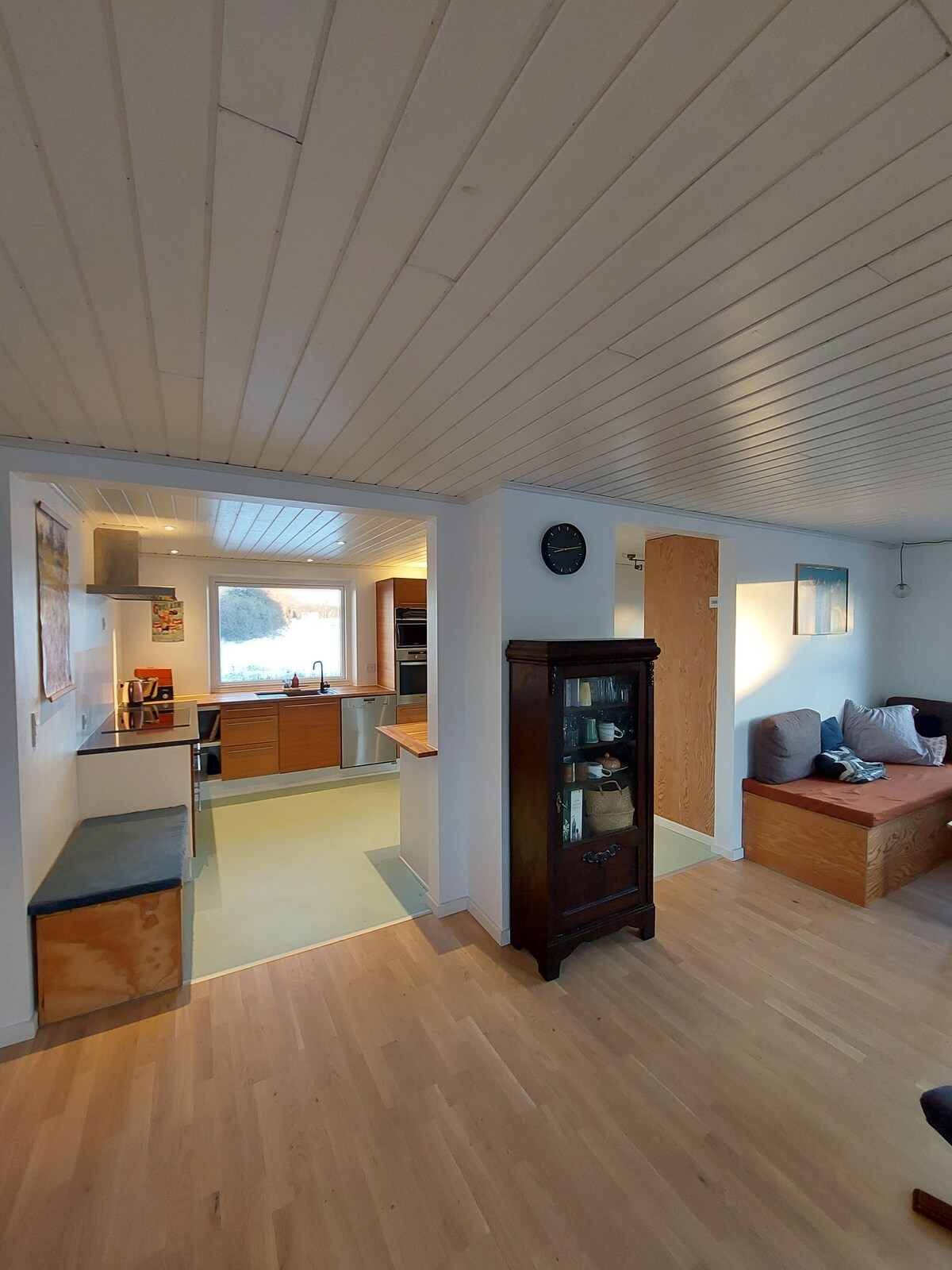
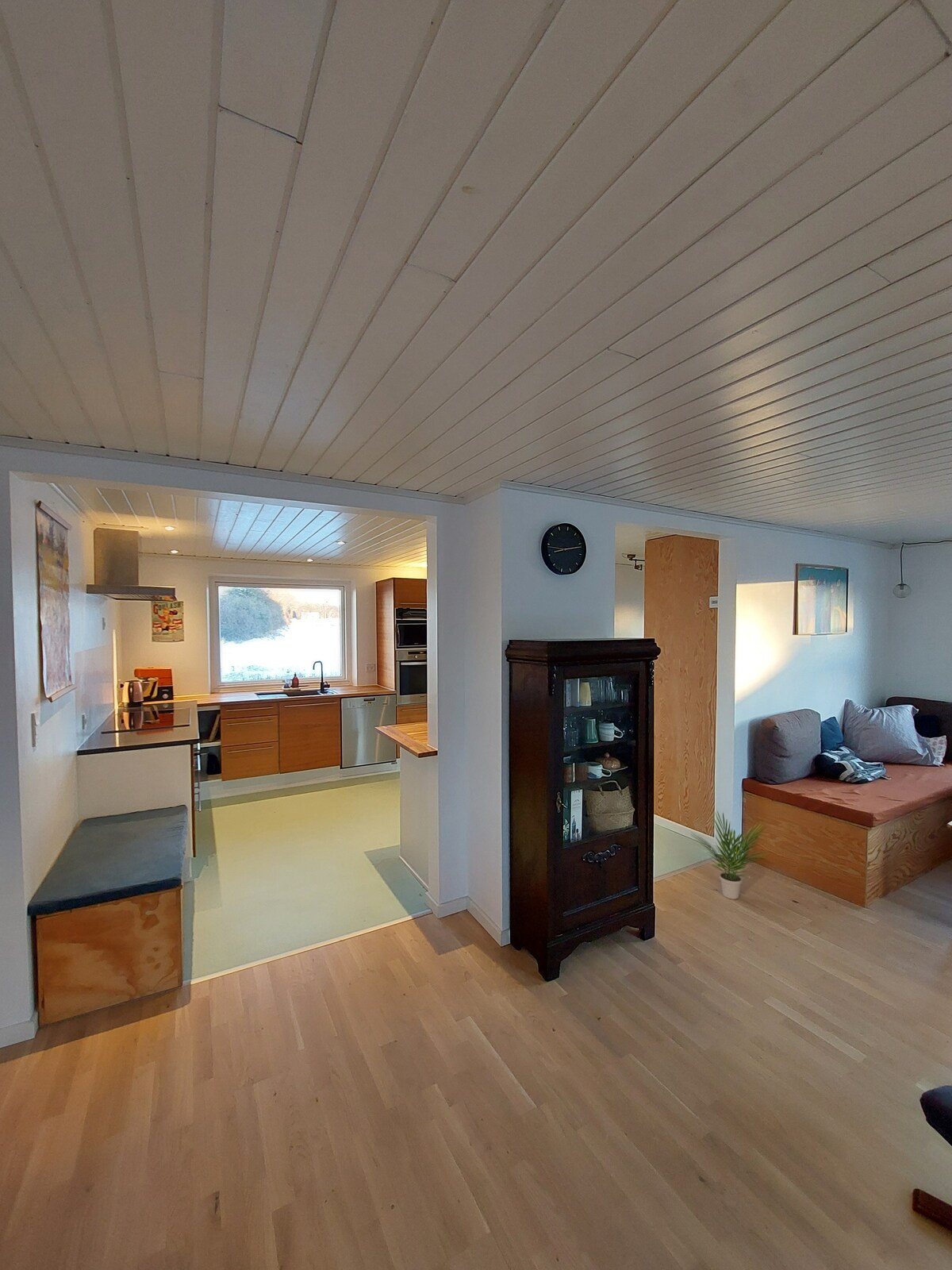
+ potted plant [690,810,770,900]
